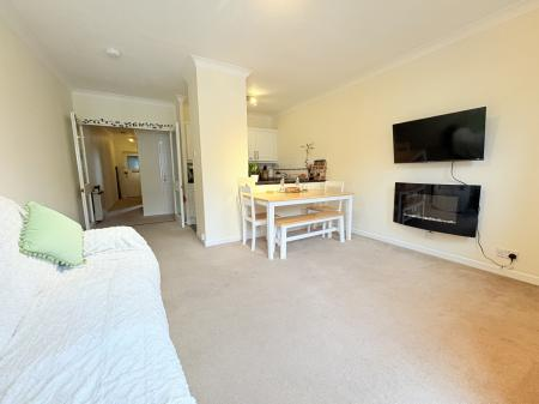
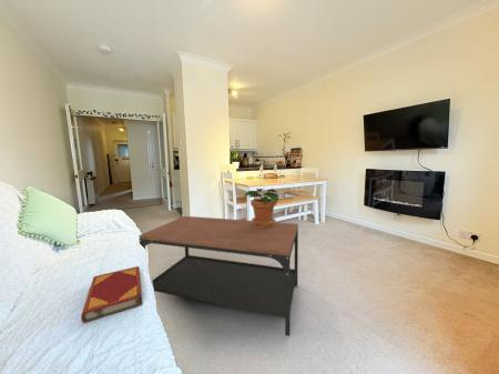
+ hardback book [80,265,143,324]
+ potted plant [243,188,279,228]
+ coffee table [138,215,299,337]
